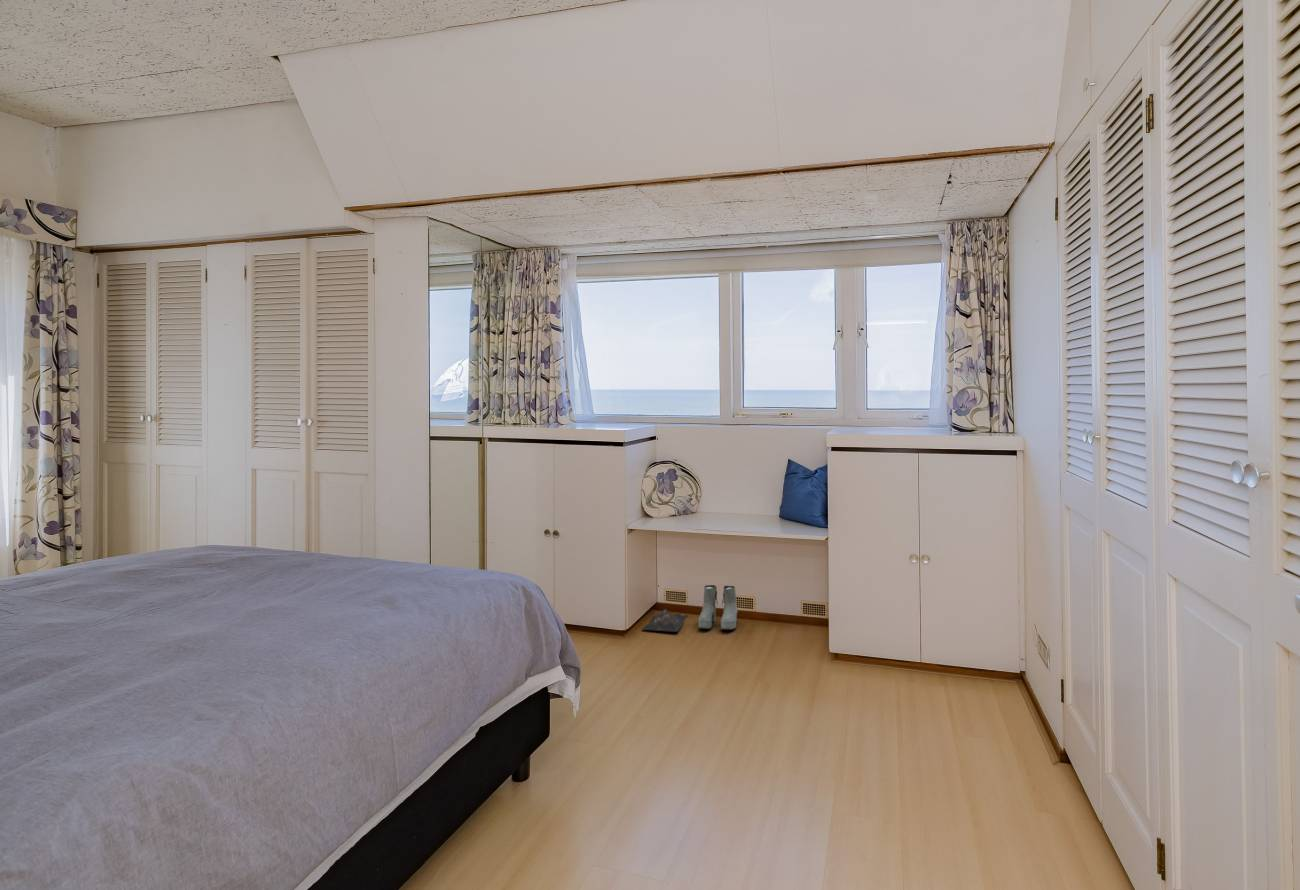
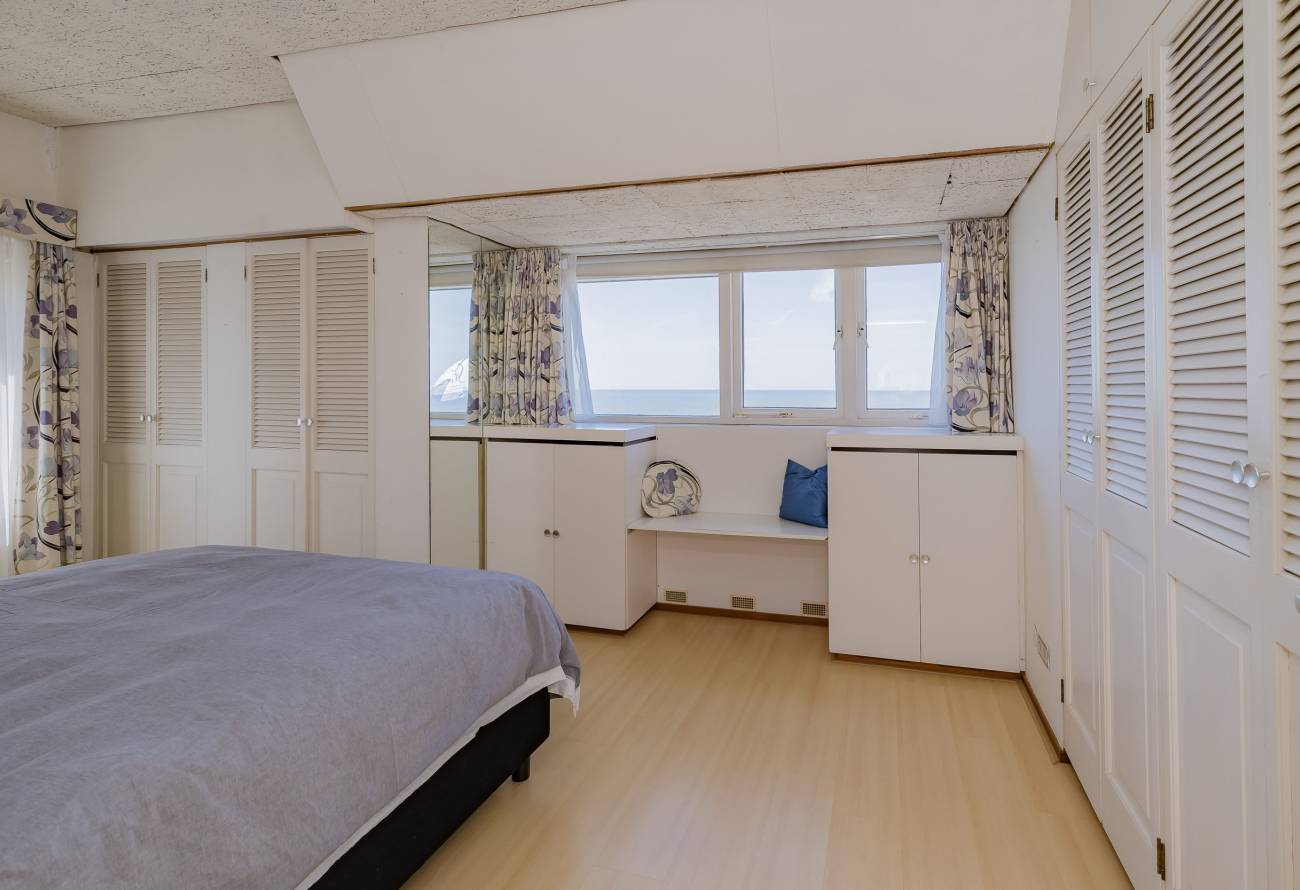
- boots [698,584,739,631]
- bag [641,607,688,633]
